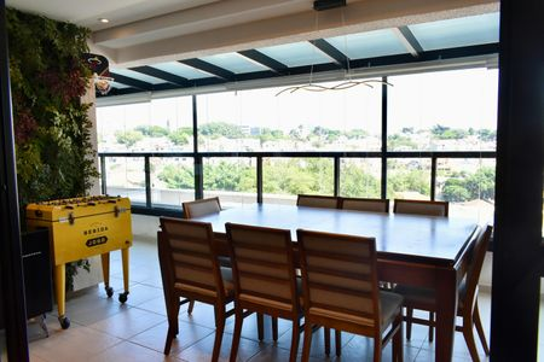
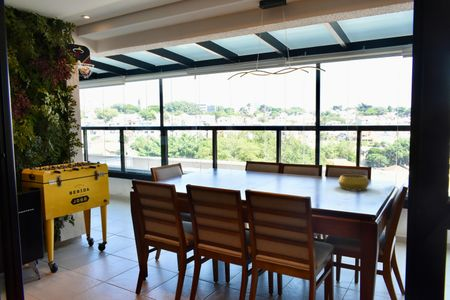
+ decorative bowl [337,173,371,191]
